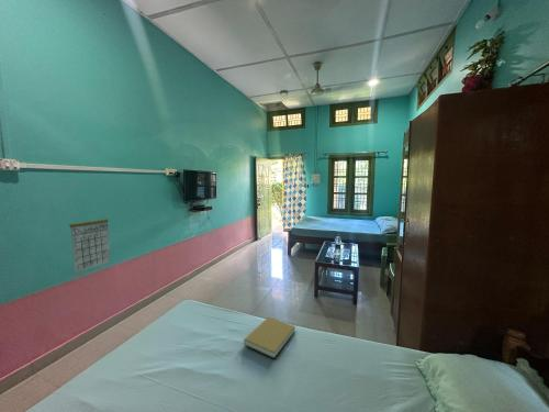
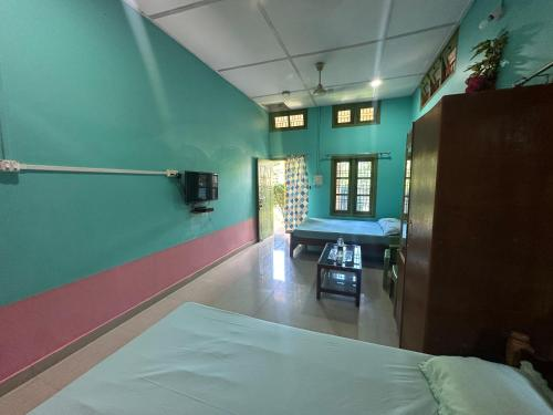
- book [243,315,296,359]
- calendar [68,211,112,274]
